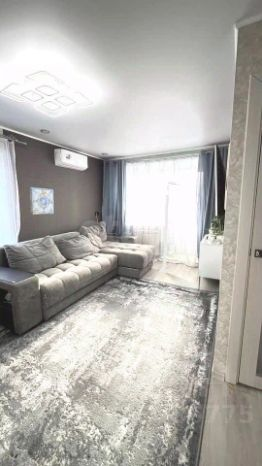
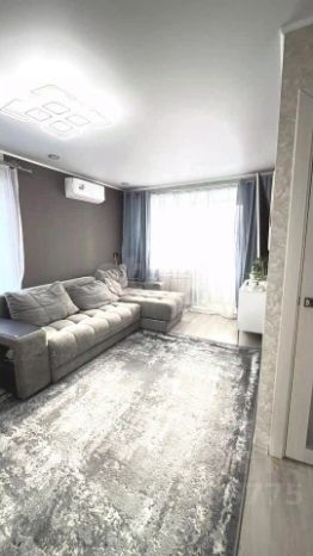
- wall art [29,186,55,215]
- street lamp [159,181,180,273]
